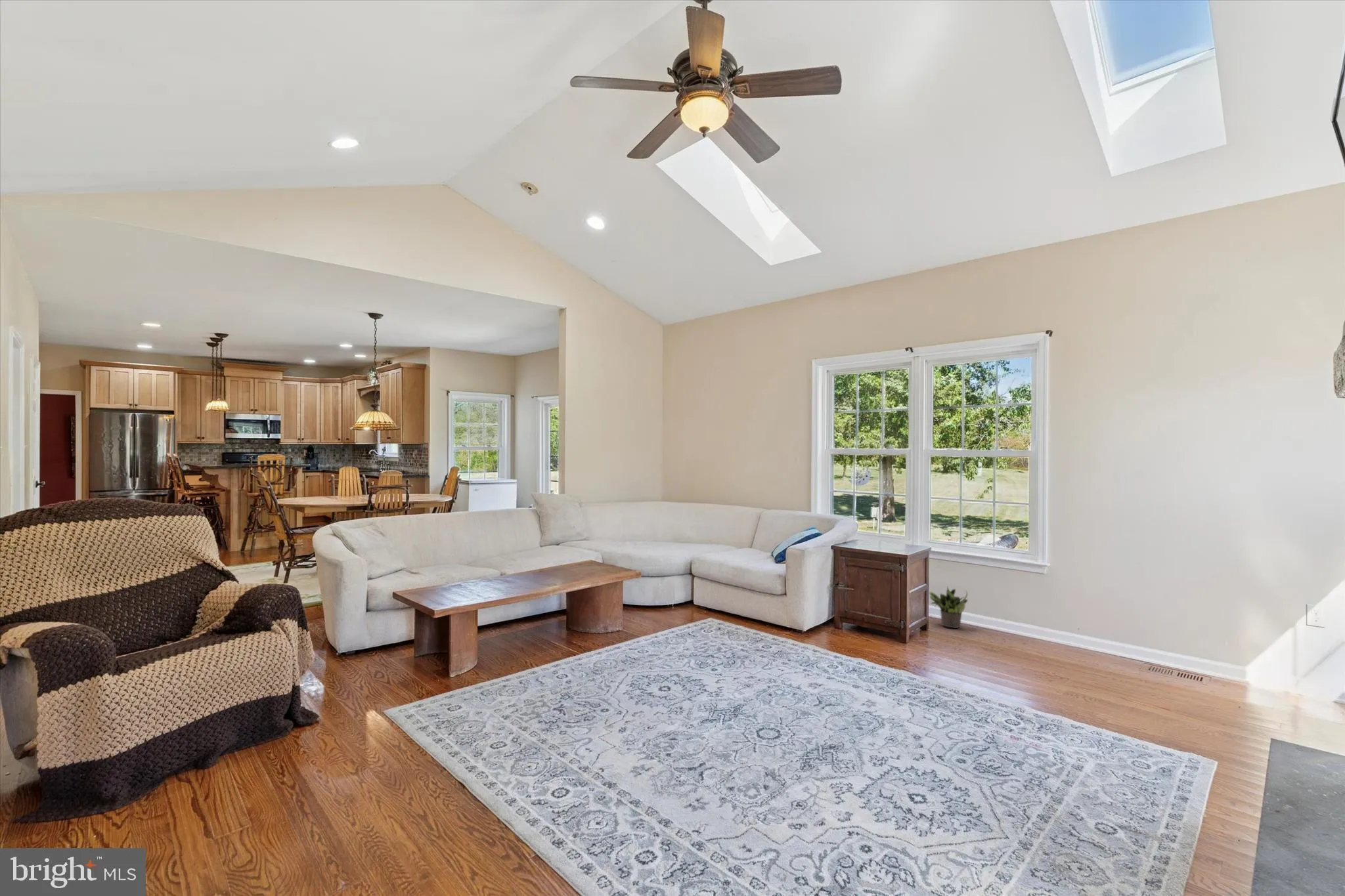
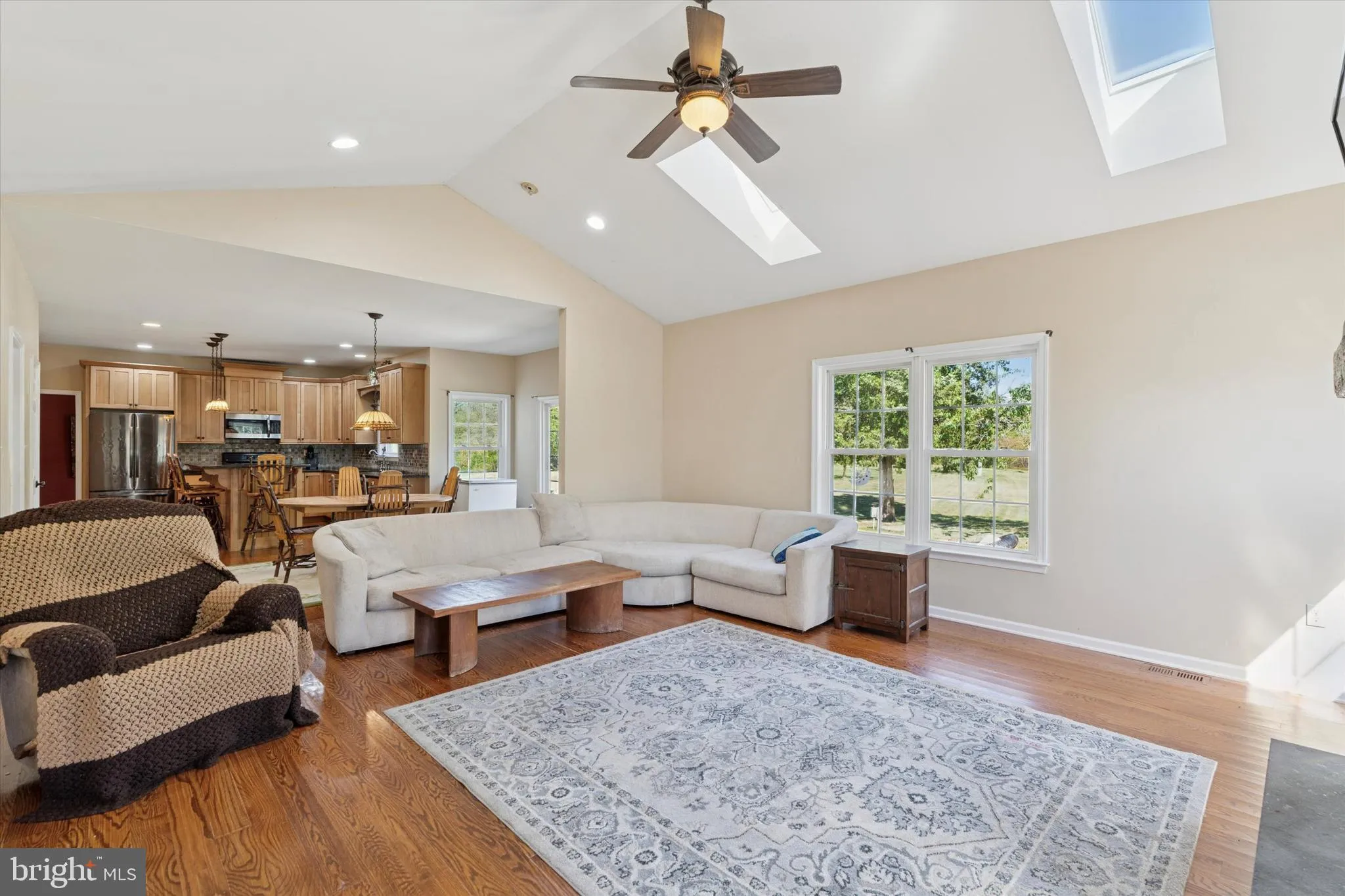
- potted plant [929,587,969,629]
